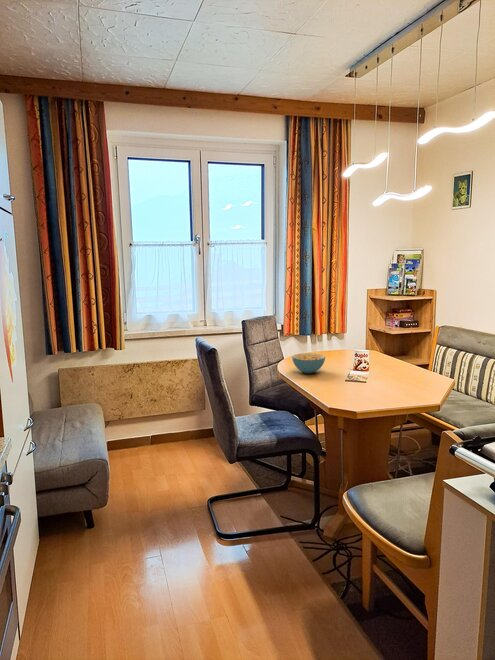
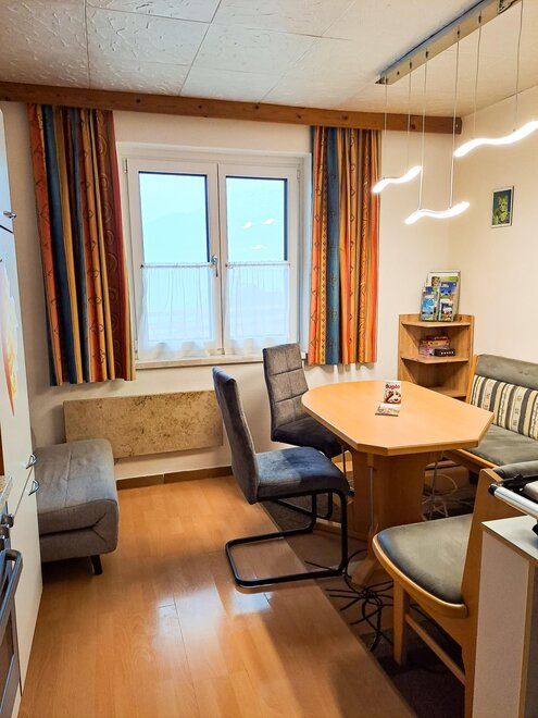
- cereal bowl [291,352,326,374]
